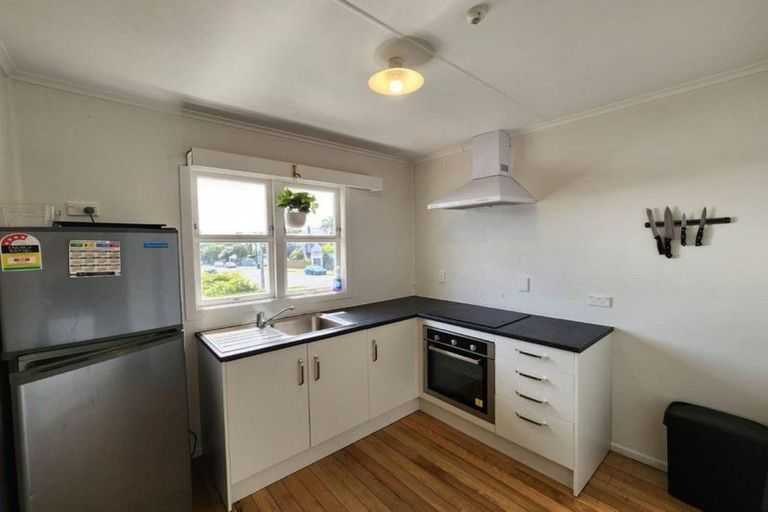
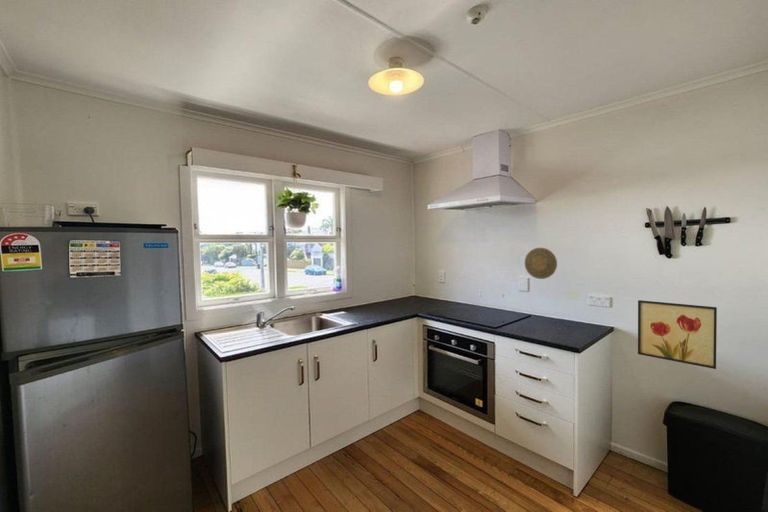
+ decorative plate [524,247,558,280]
+ wall art [637,299,718,370]
